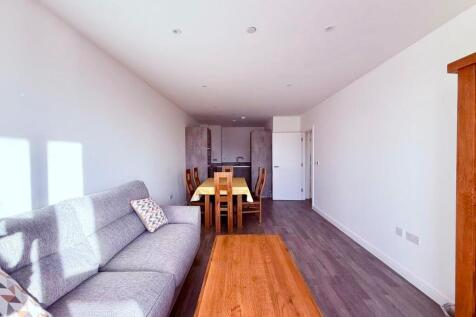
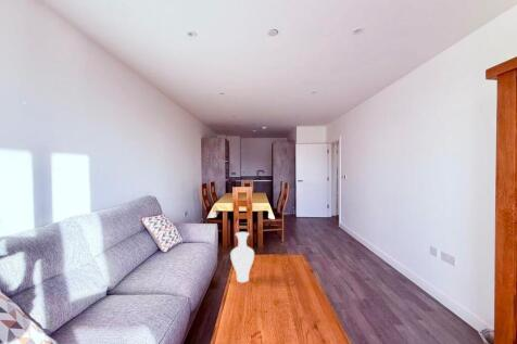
+ vase [229,231,255,283]
